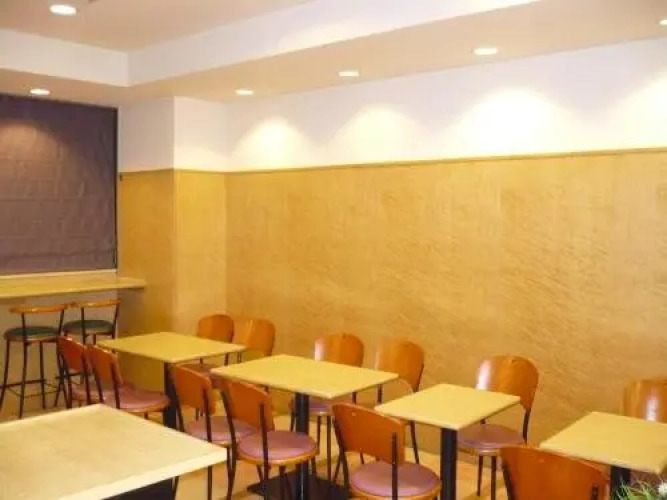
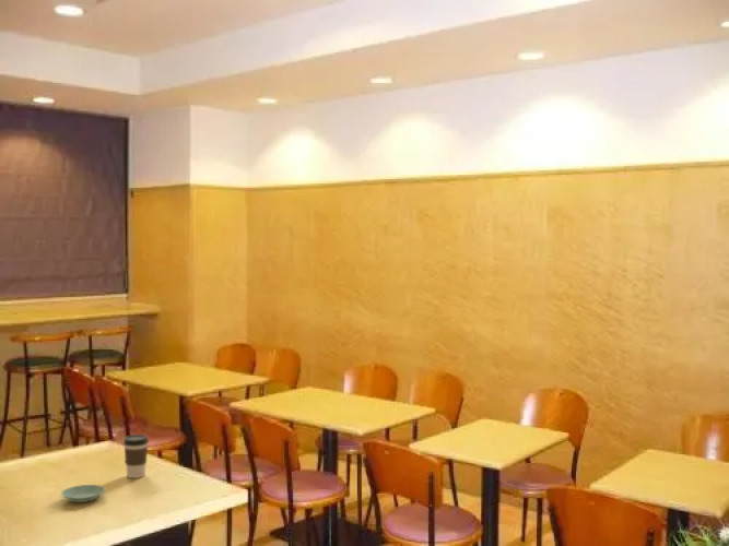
+ saucer [60,484,106,503]
+ coffee cup [122,434,150,479]
